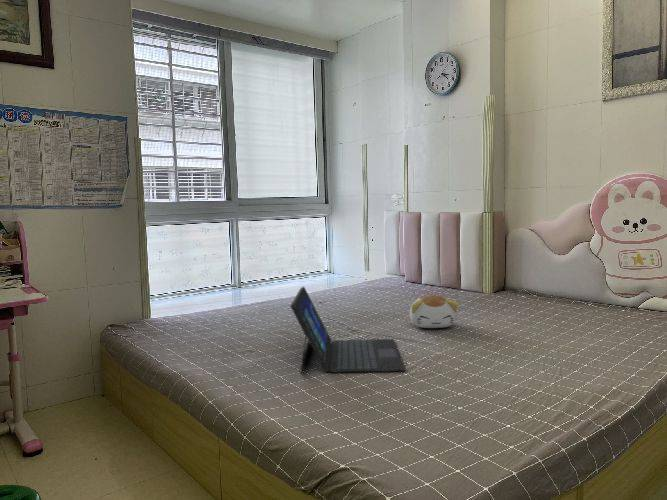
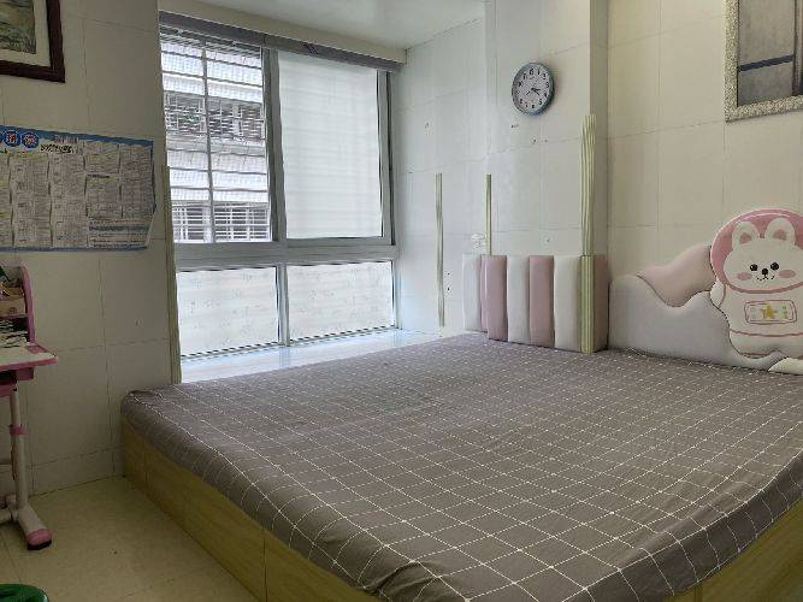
- plush toy [409,294,460,329]
- laptop [290,286,406,374]
